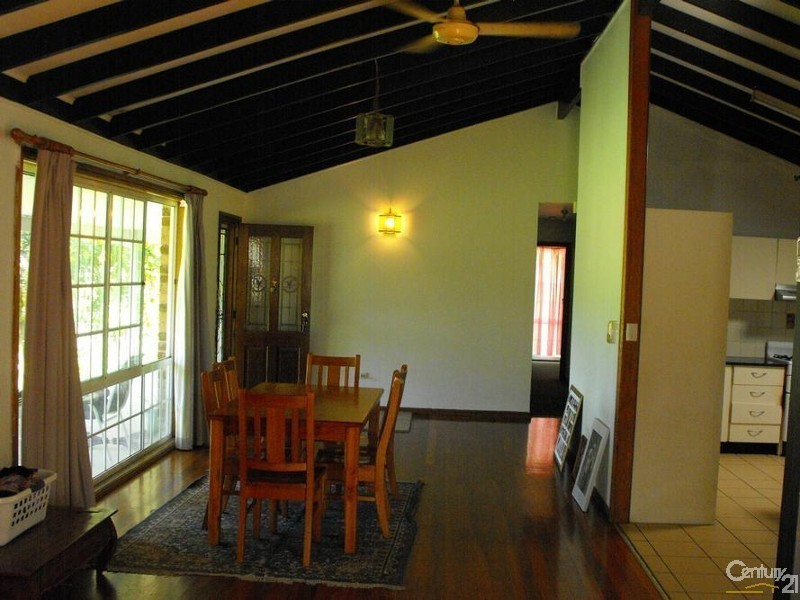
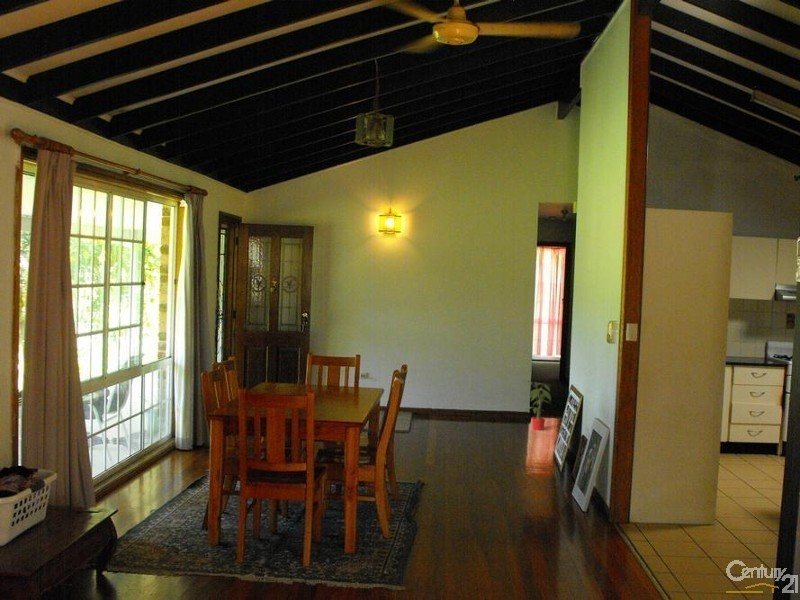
+ potted plant [523,379,552,431]
